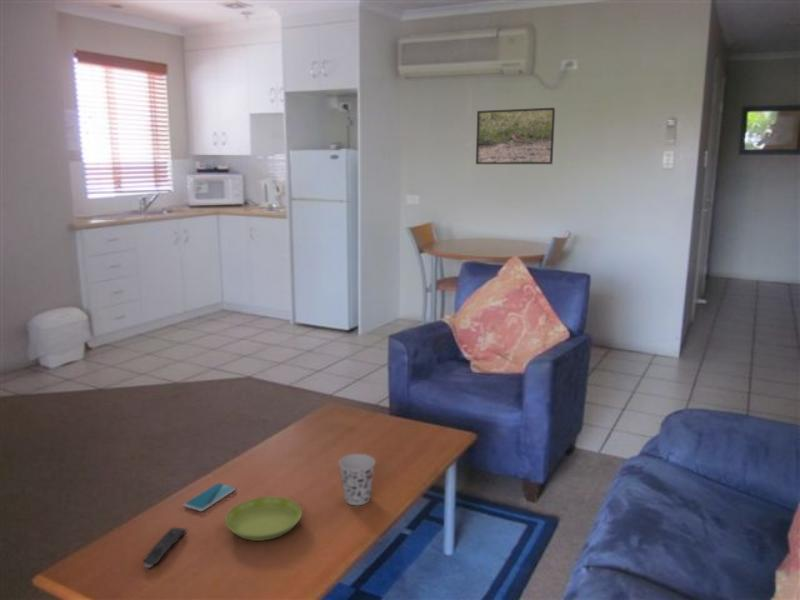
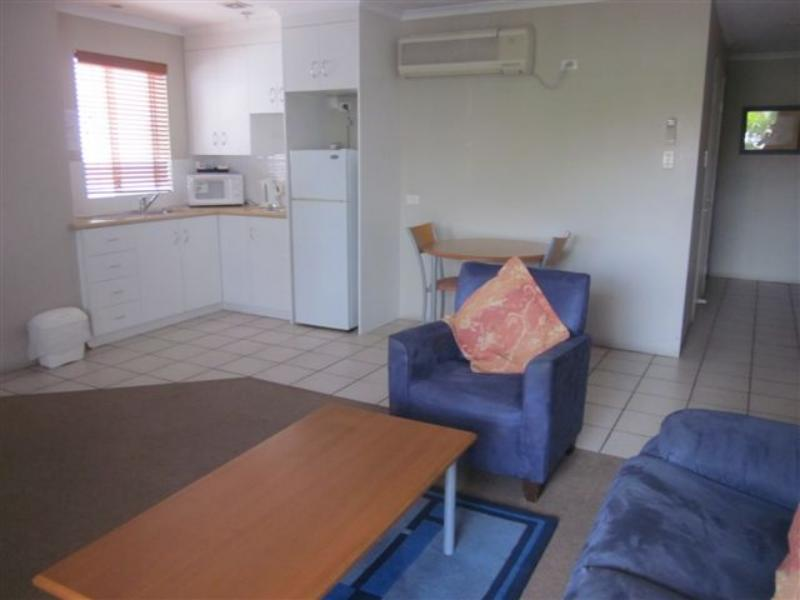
- remote control [142,527,187,569]
- smartphone [183,482,237,512]
- cup [338,453,376,506]
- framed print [475,107,556,165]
- saucer [224,496,303,542]
